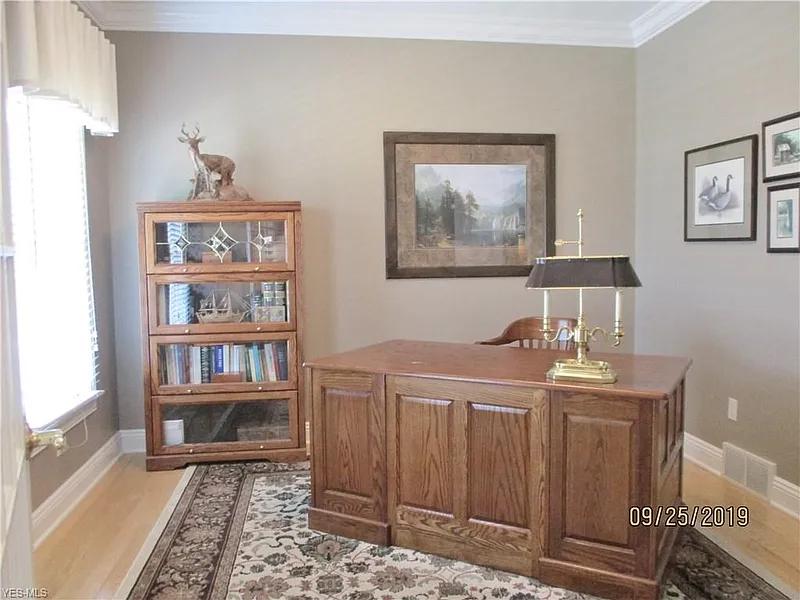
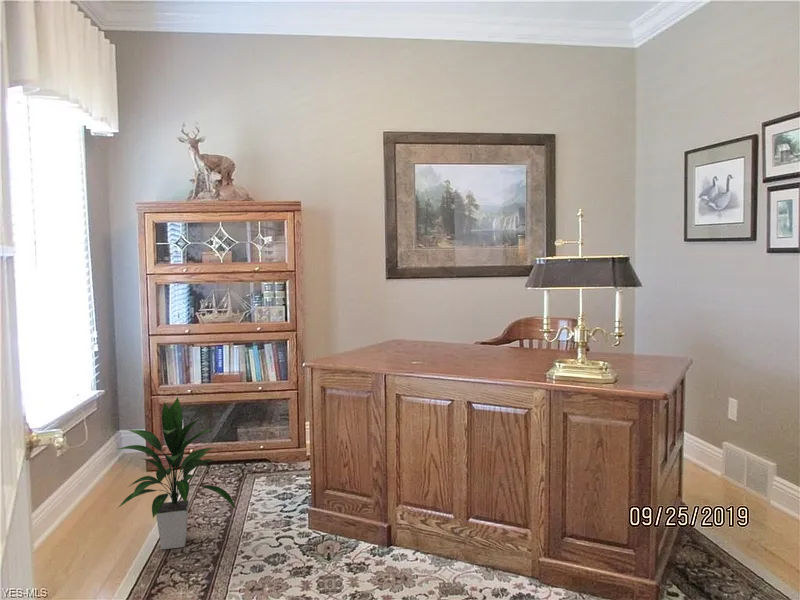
+ indoor plant [117,396,237,550]
